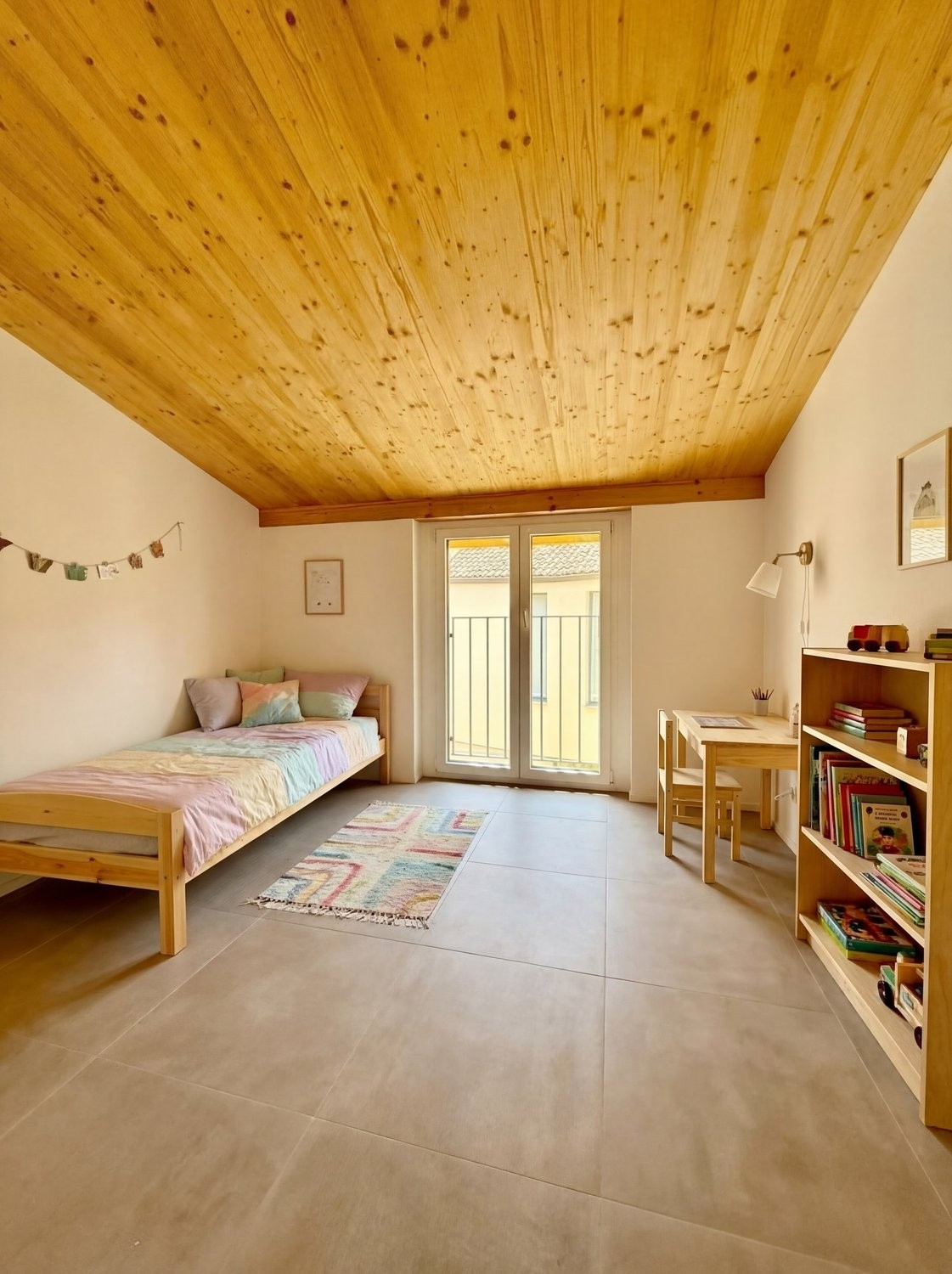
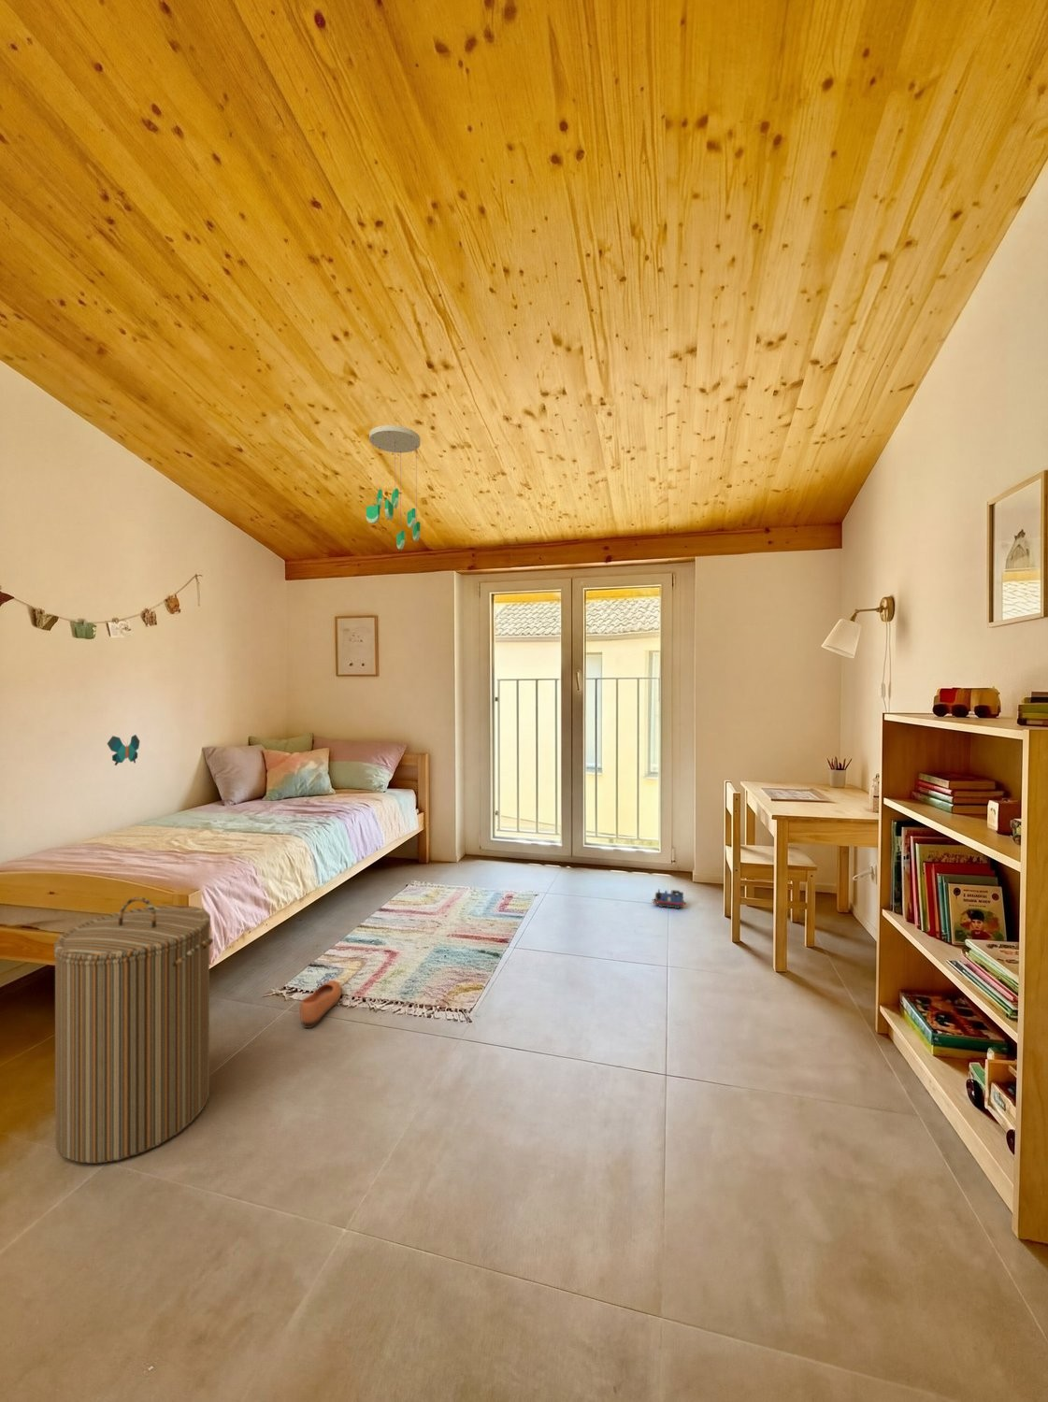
+ decorative butterfly [106,734,140,766]
+ toy train [651,889,687,909]
+ ceiling mobile [365,425,421,550]
+ shoe [299,979,342,1029]
+ laundry hamper [53,897,214,1164]
